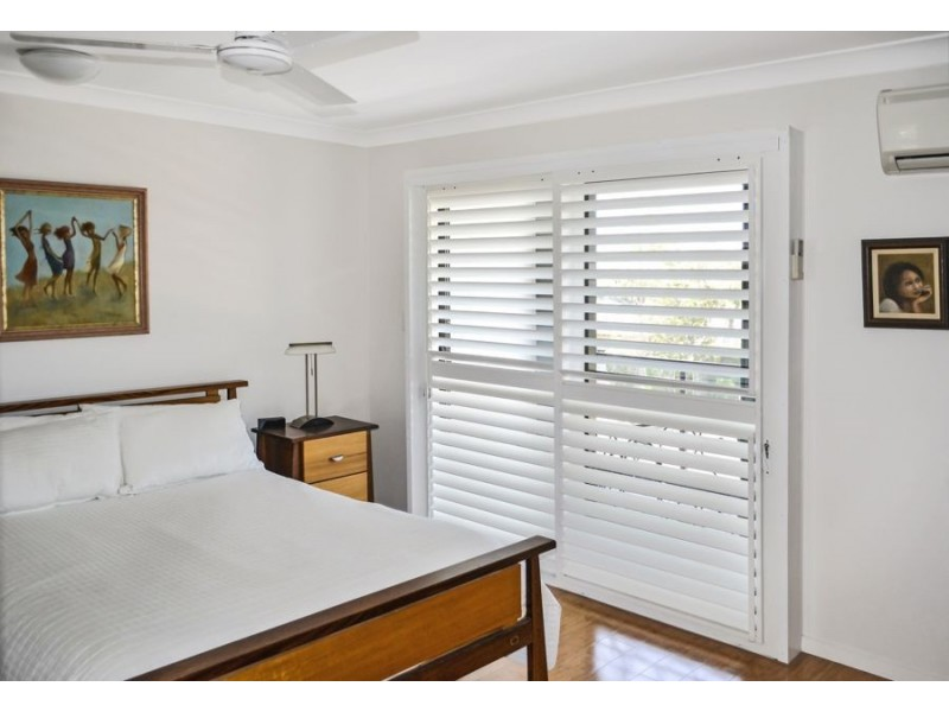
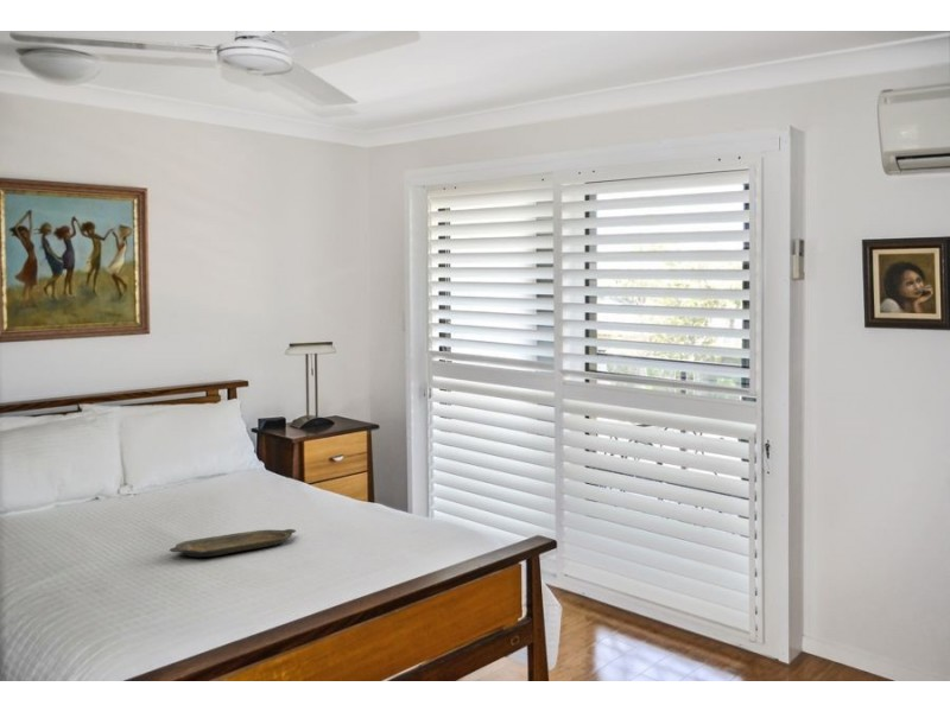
+ serving tray [169,528,297,558]
